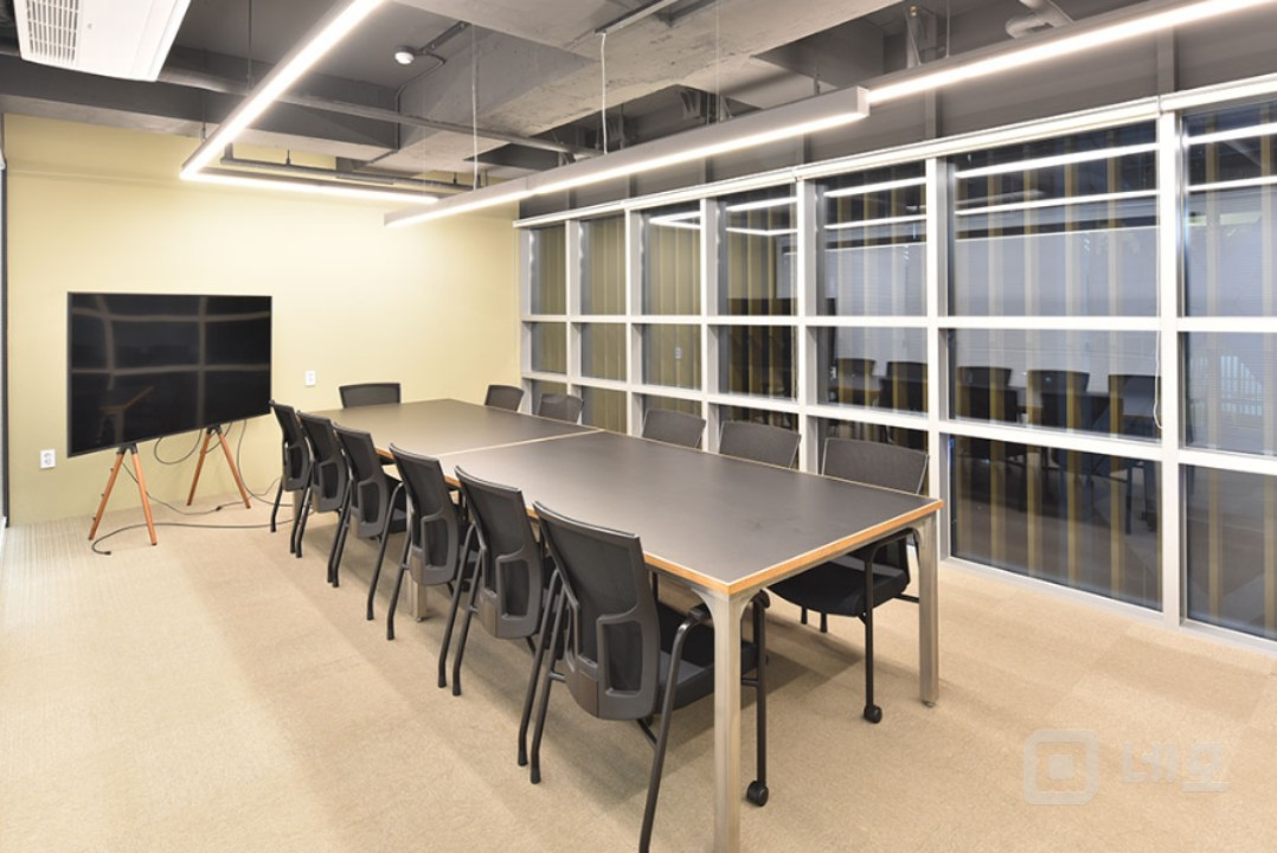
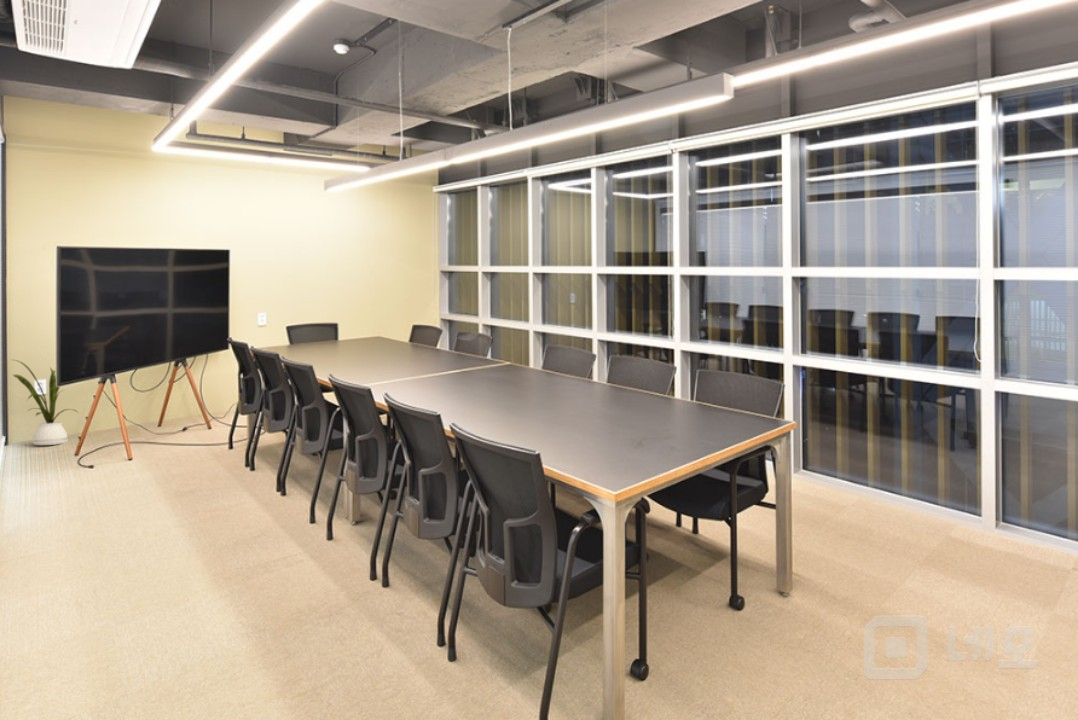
+ house plant [9,358,80,446]
